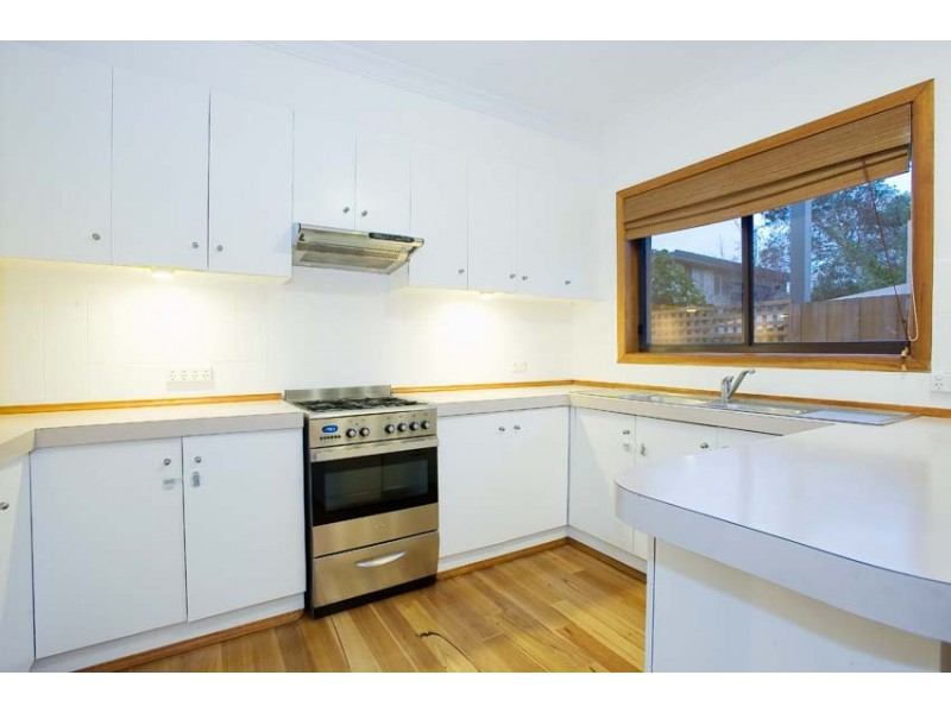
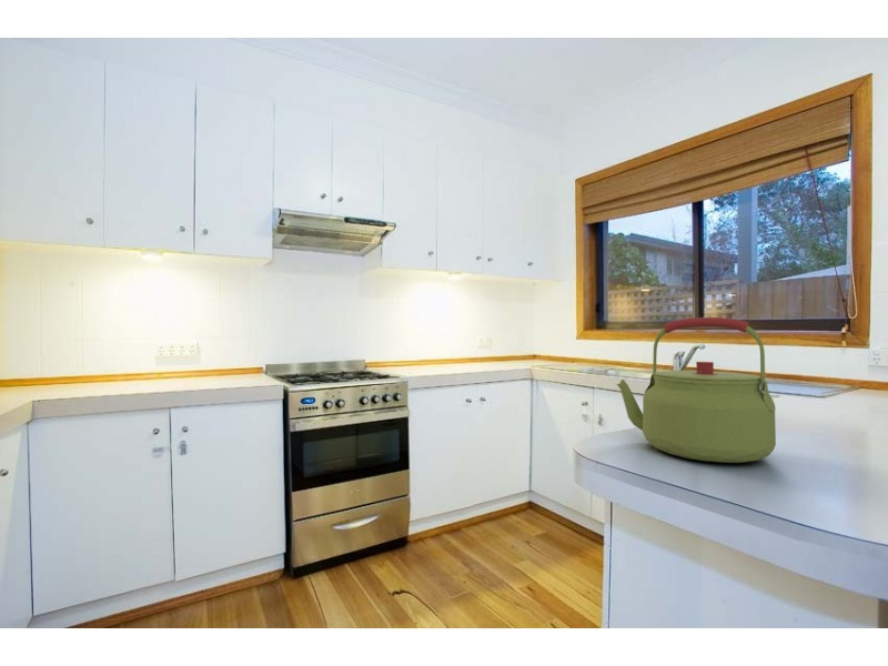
+ kettle [616,316,777,464]
